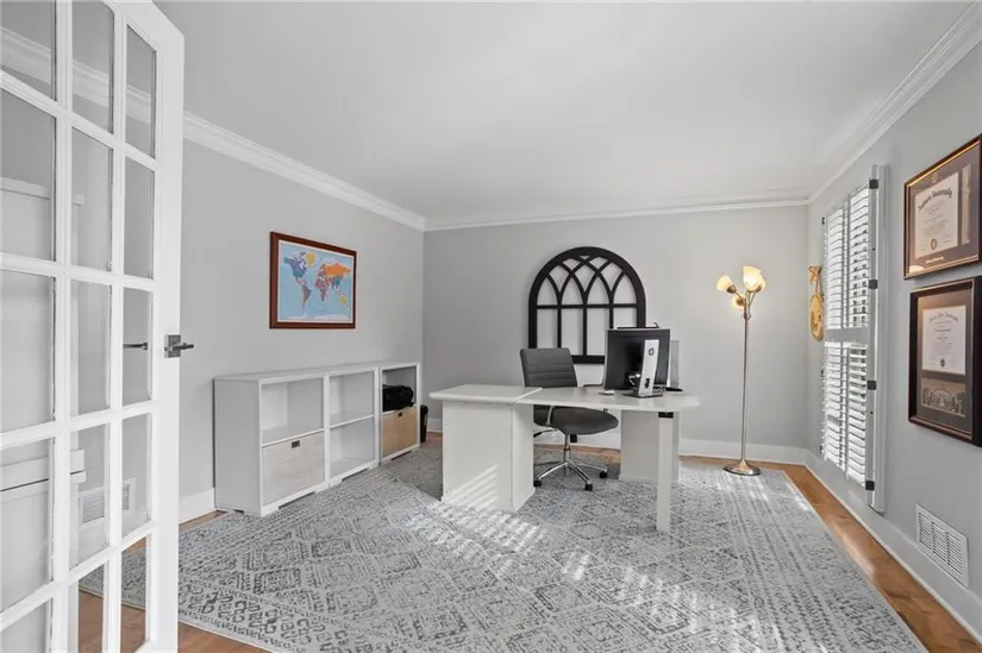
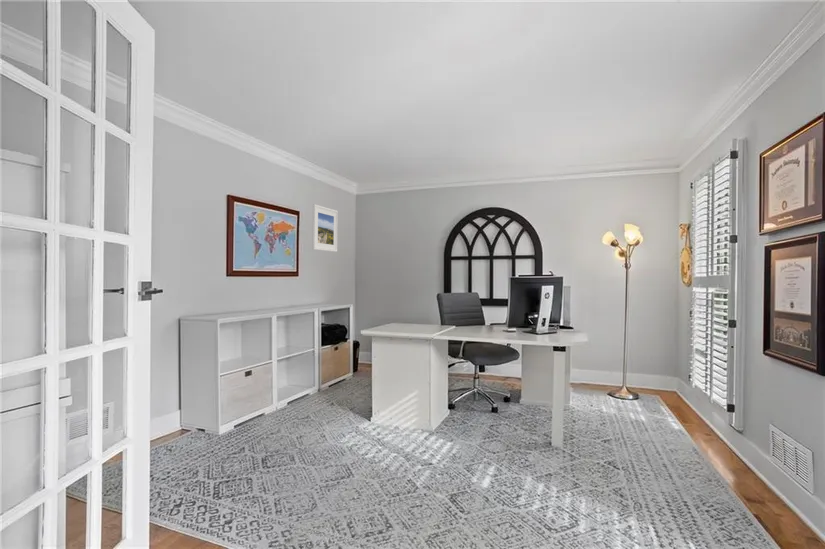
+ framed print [312,204,339,253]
